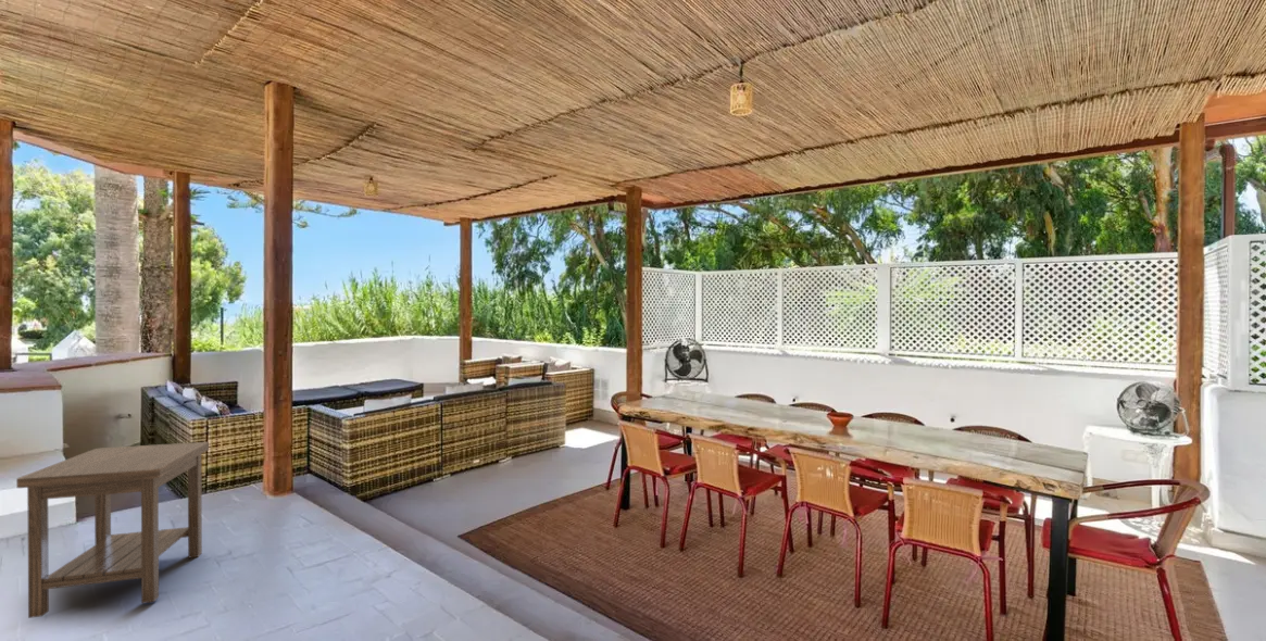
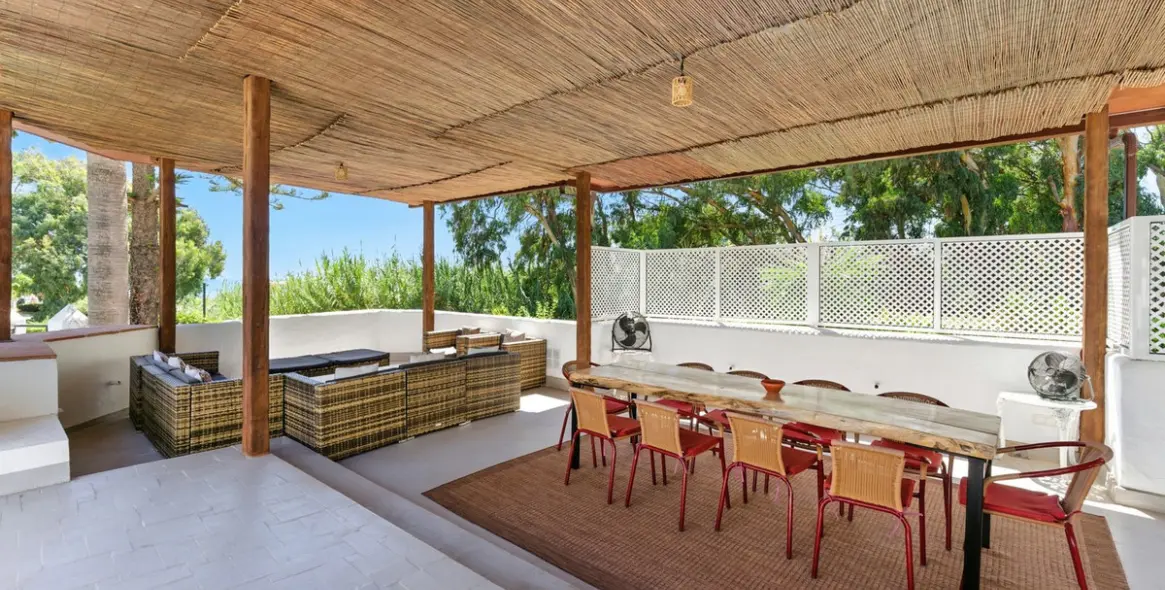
- side table [15,441,210,619]
